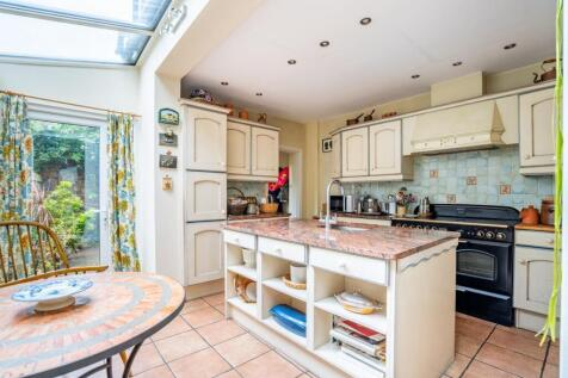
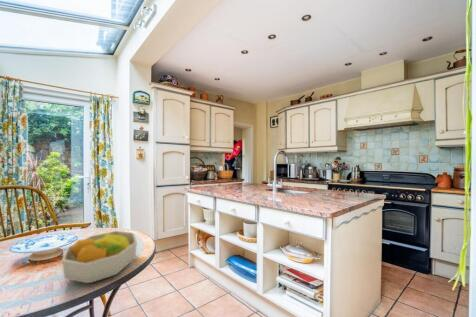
+ fruit bowl [61,230,138,284]
